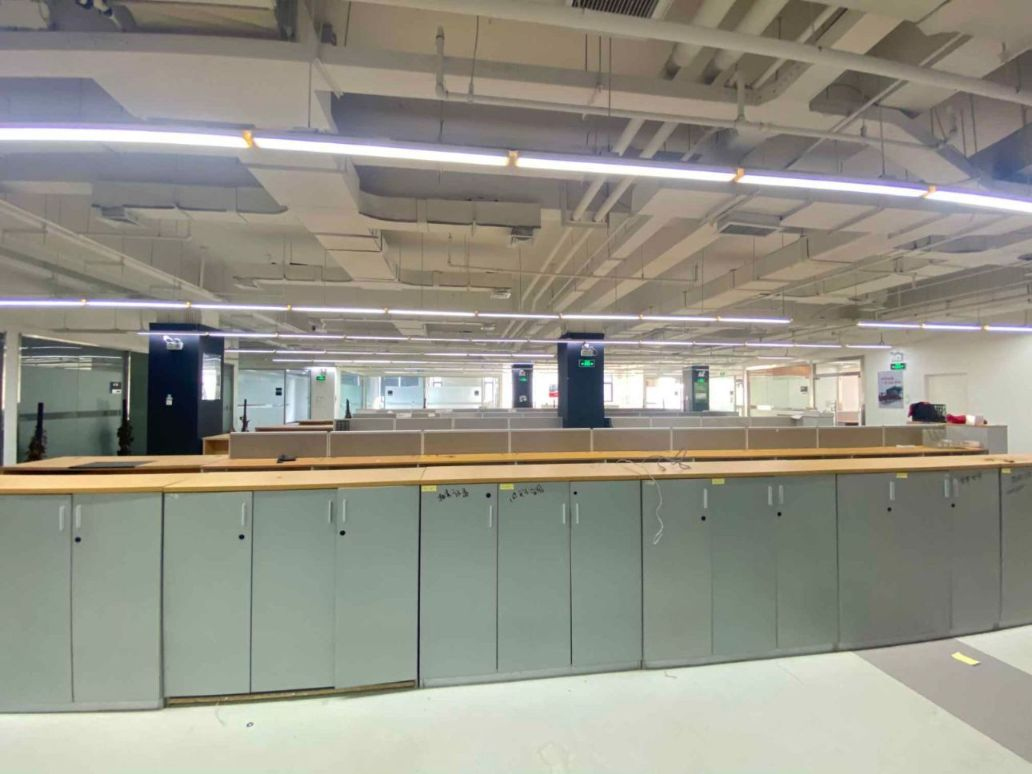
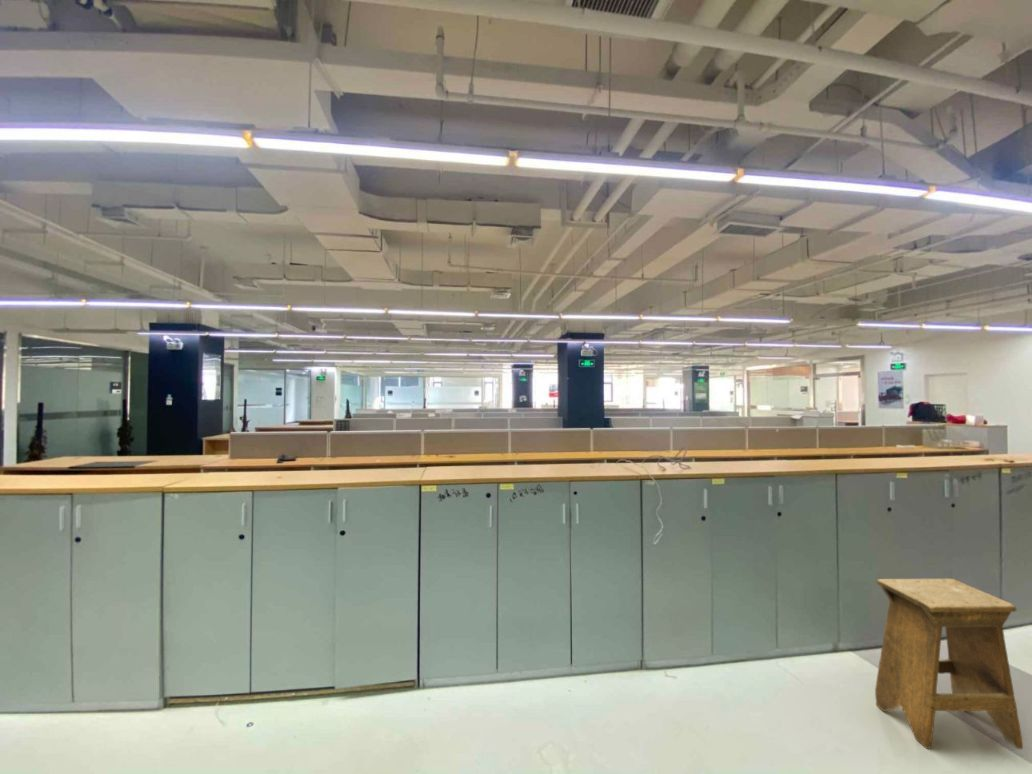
+ stool [874,578,1024,750]
